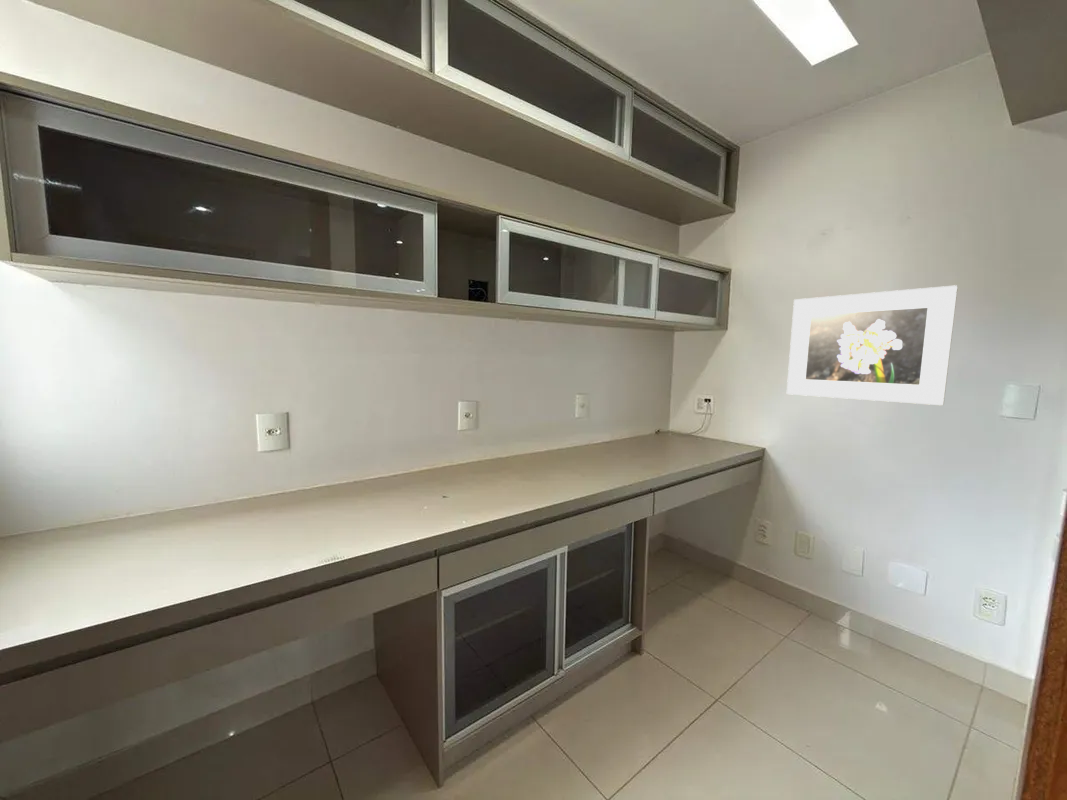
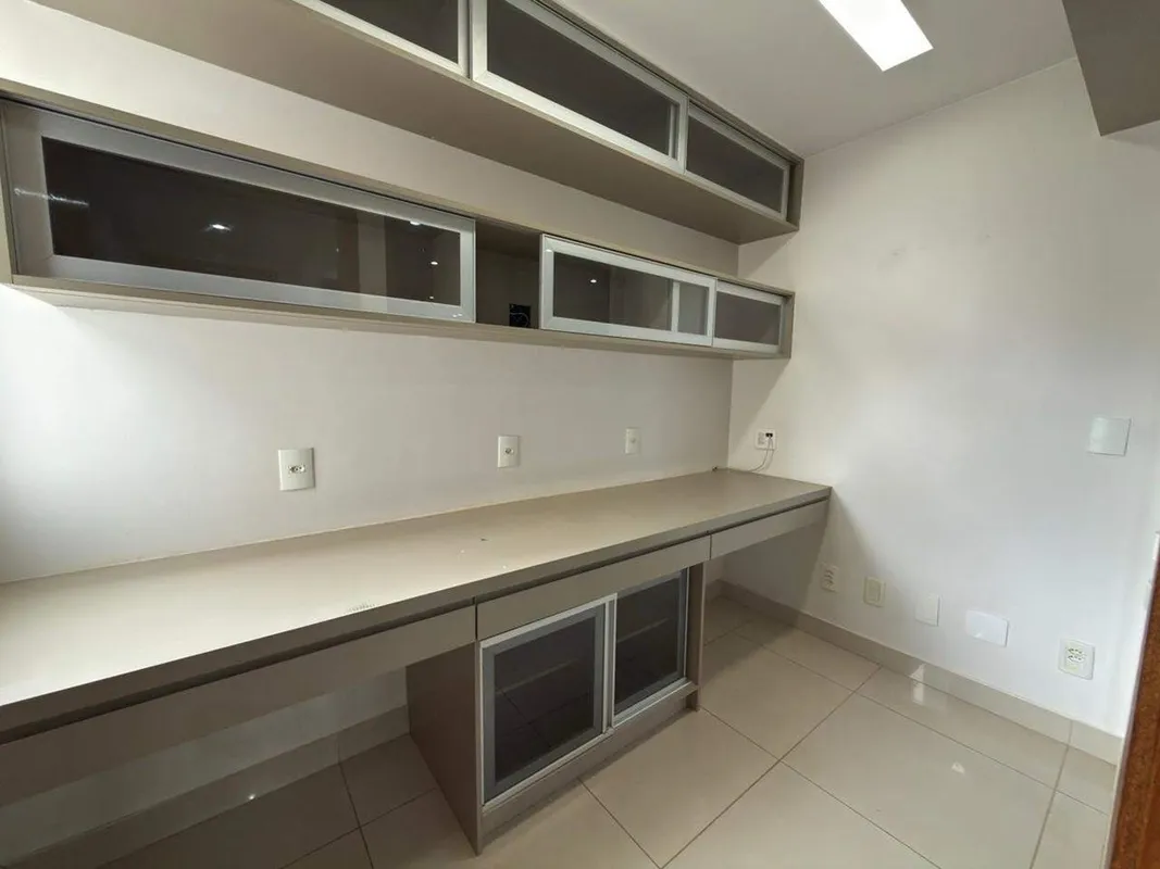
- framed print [786,284,959,406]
